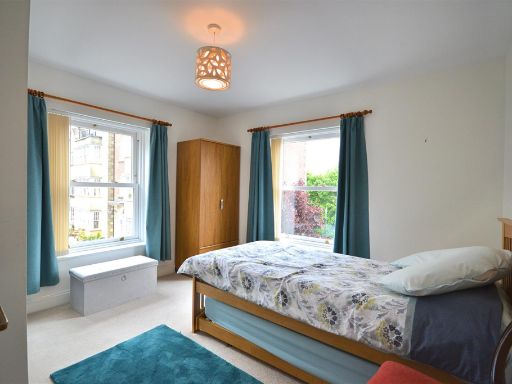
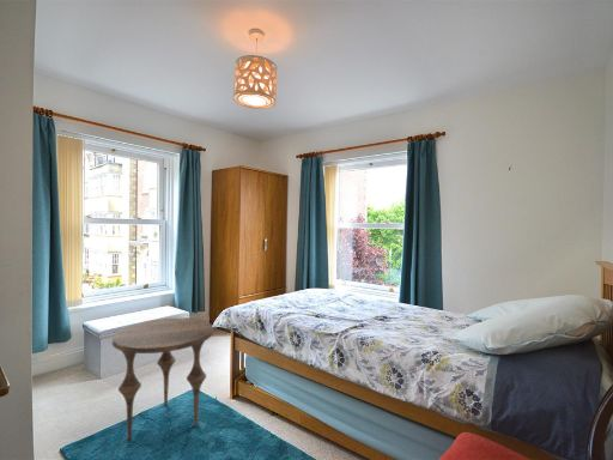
+ side table [111,317,214,441]
